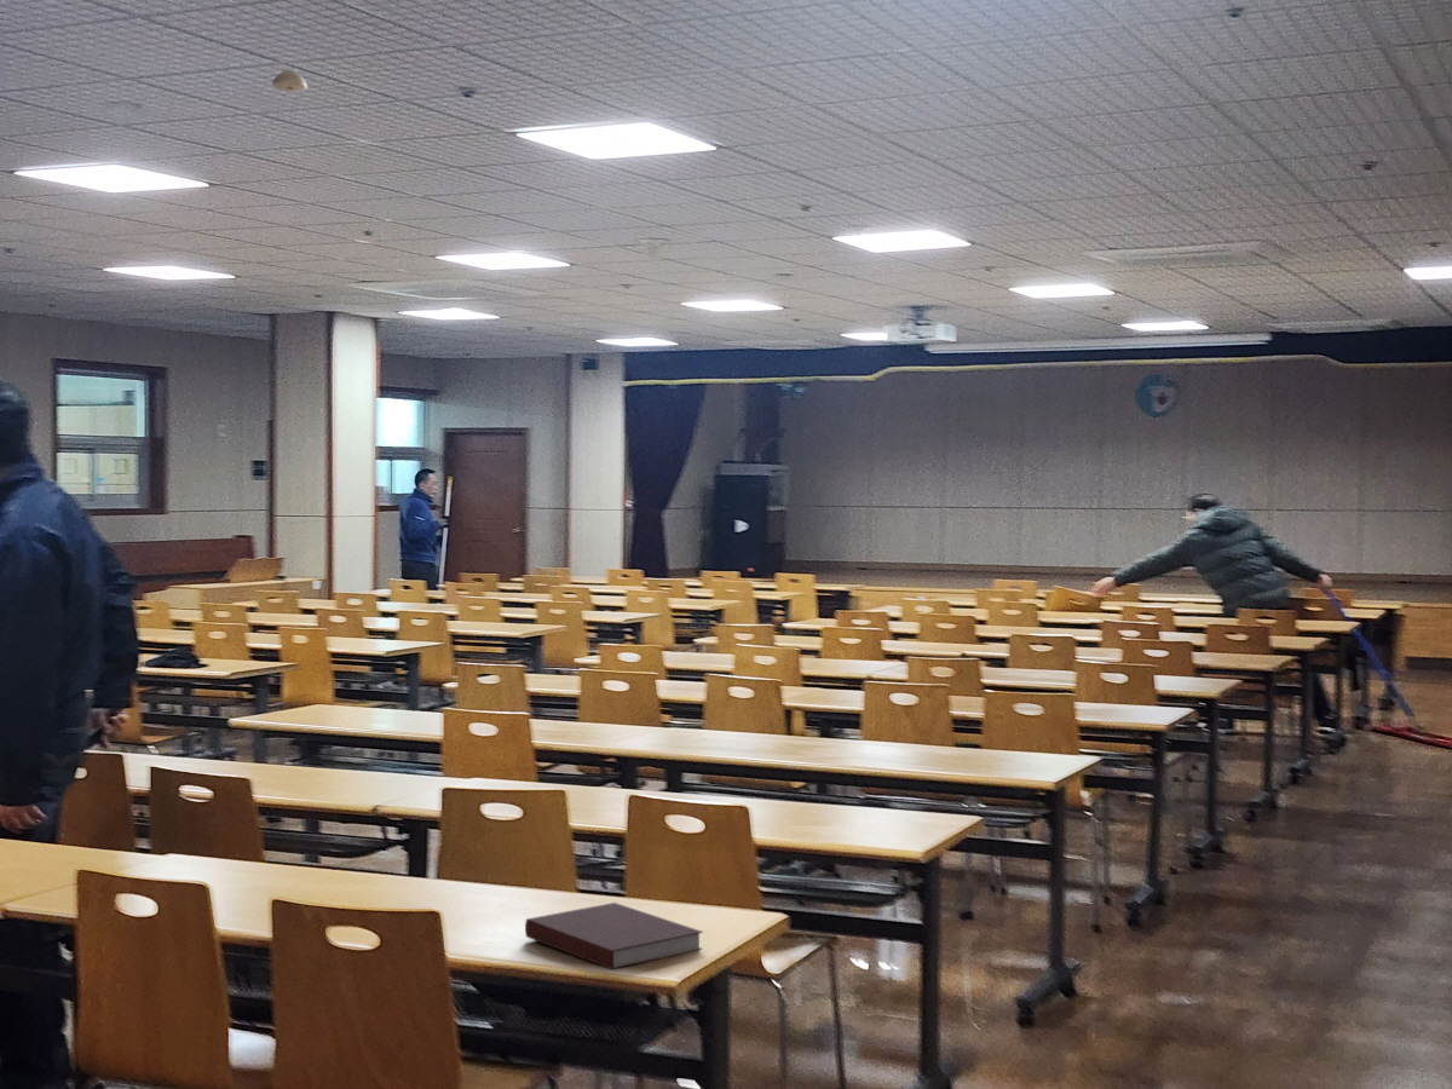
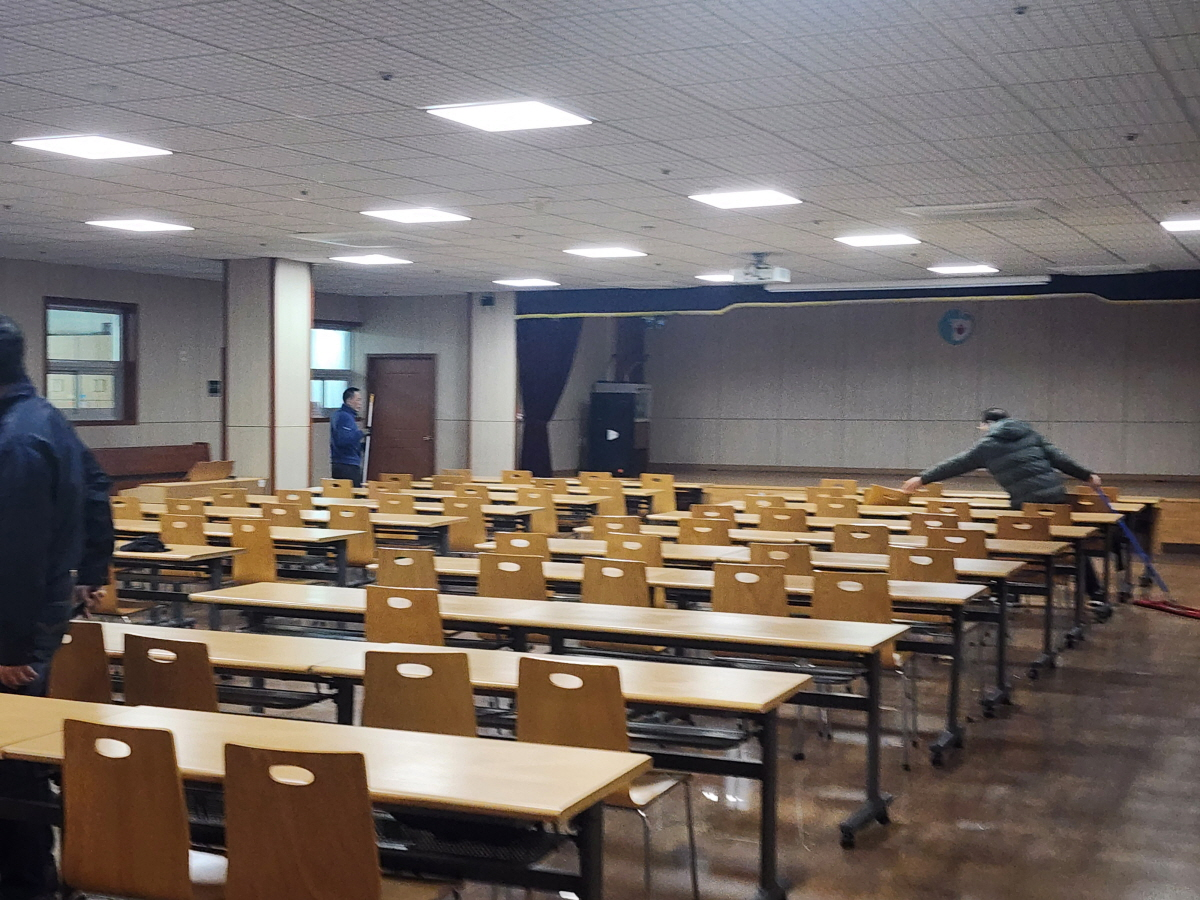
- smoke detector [271,69,309,93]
- notebook [524,901,704,970]
